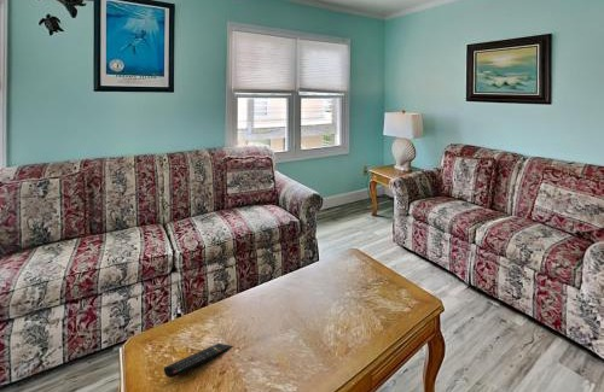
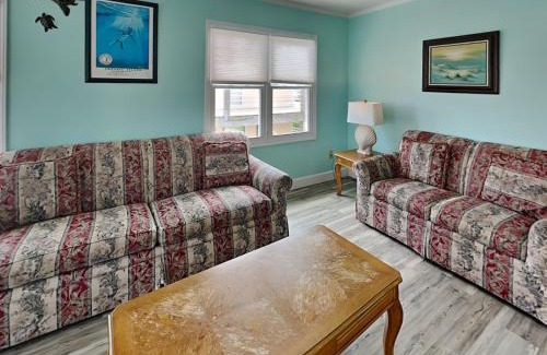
- remote control [163,343,234,379]
